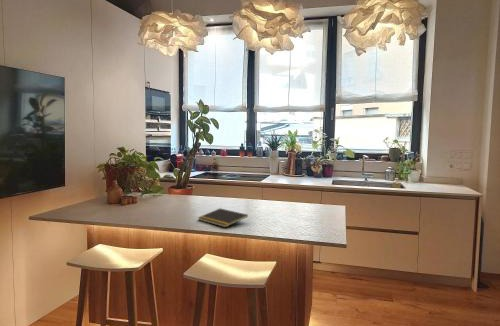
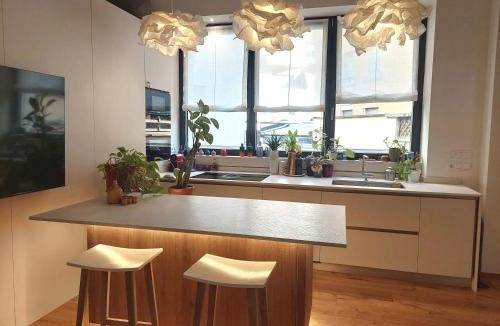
- notepad [197,207,249,228]
